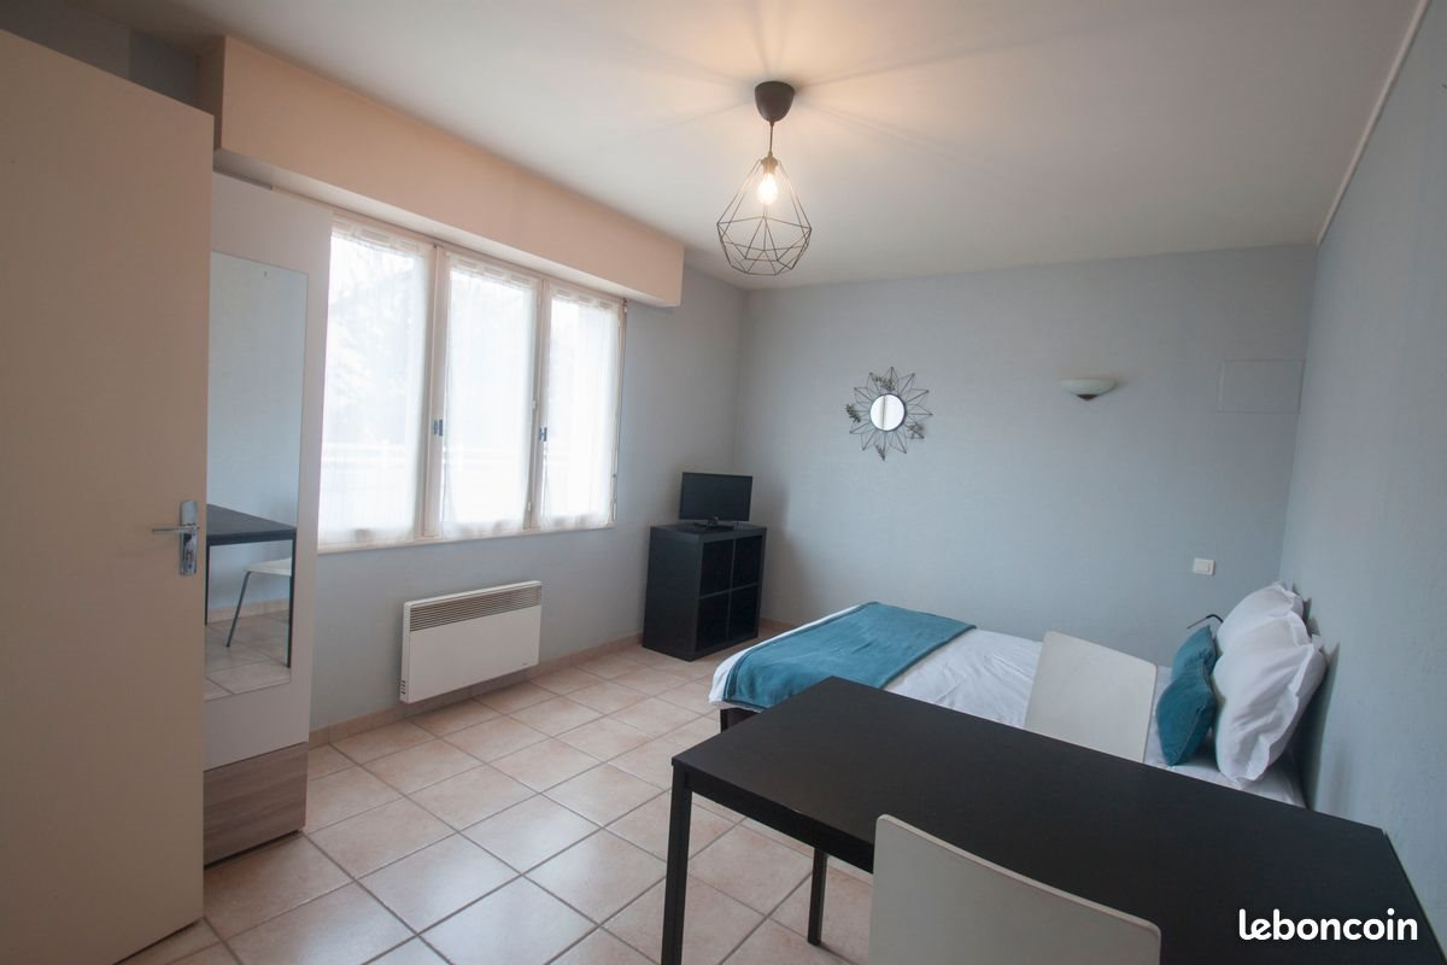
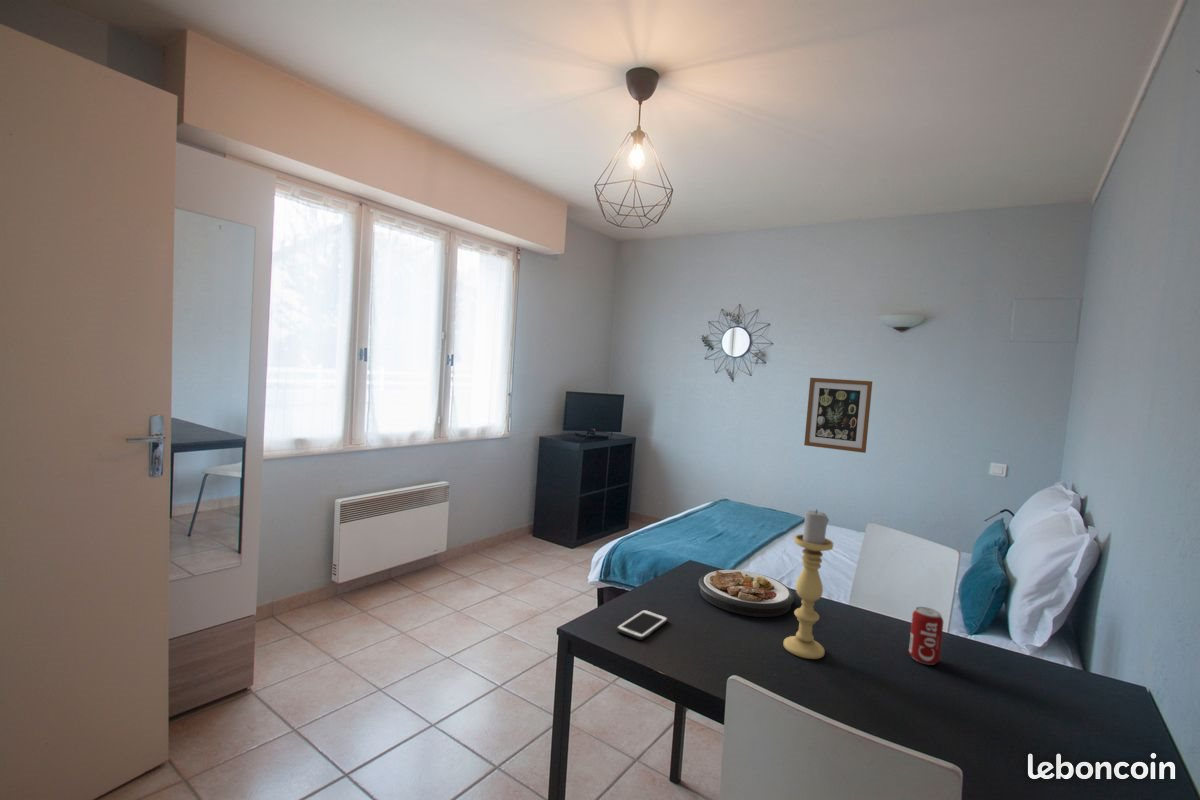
+ wall art [803,377,873,454]
+ candle holder [782,508,834,660]
+ plate [698,569,795,618]
+ cell phone [616,609,669,641]
+ beverage can [908,606,944,666]
